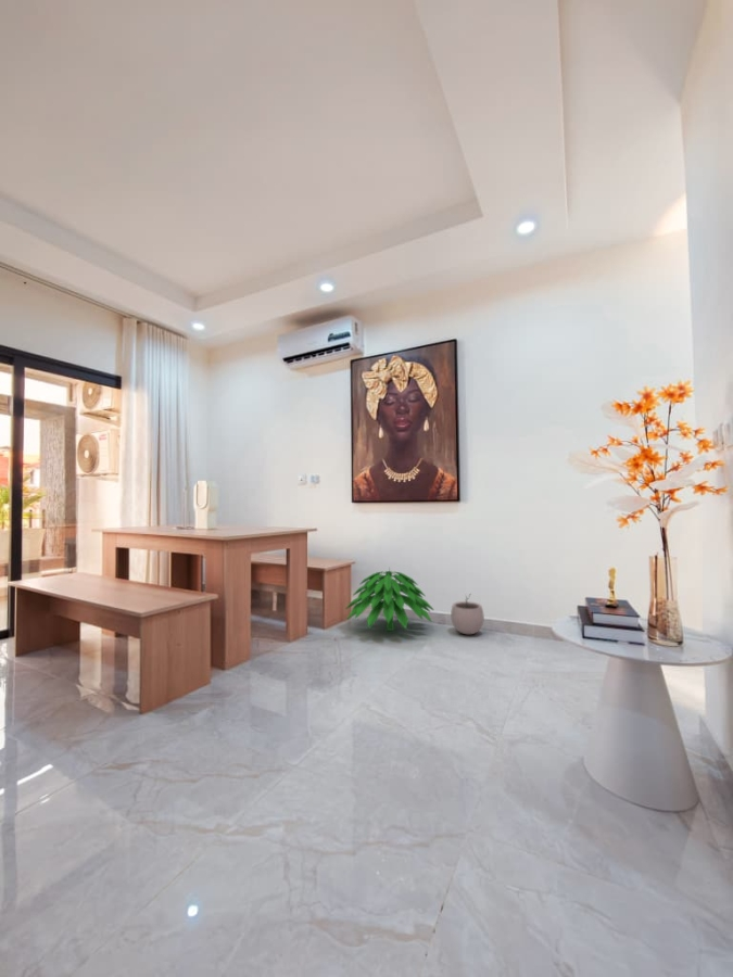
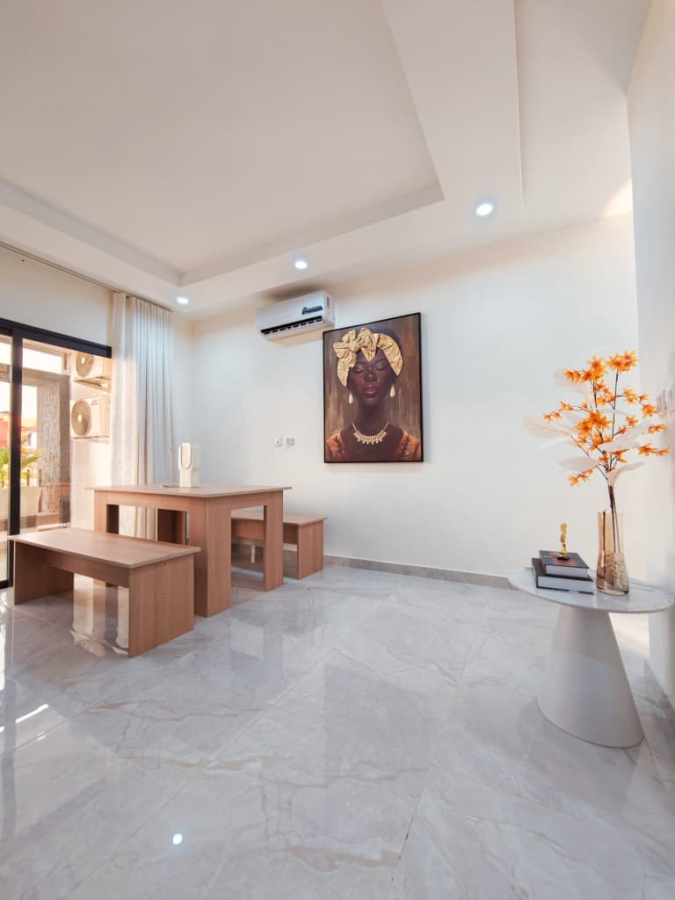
- plant pot [450,594,485,635]
- indoor plant [344,568,434,632]
